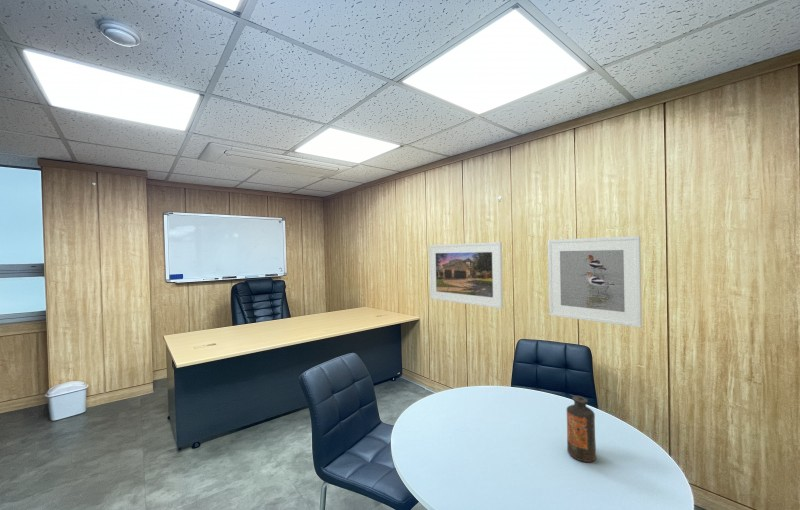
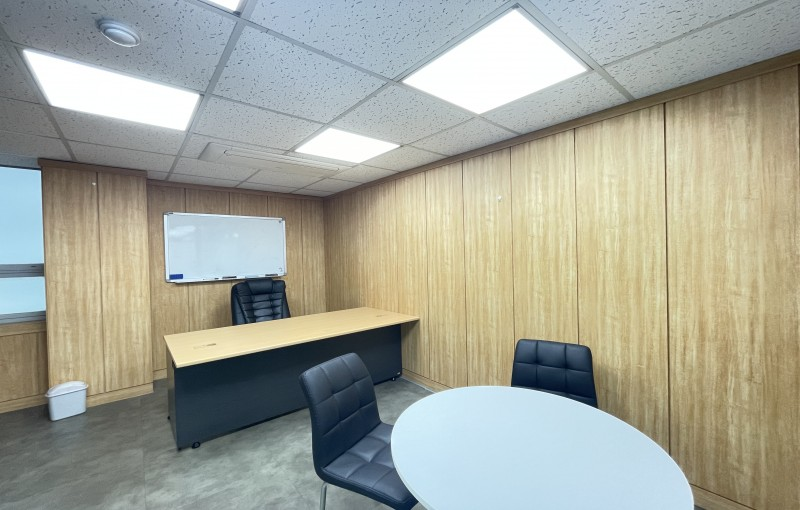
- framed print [547,235,643,329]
- bottle [566,395,597,463]
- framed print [428,241,504,309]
